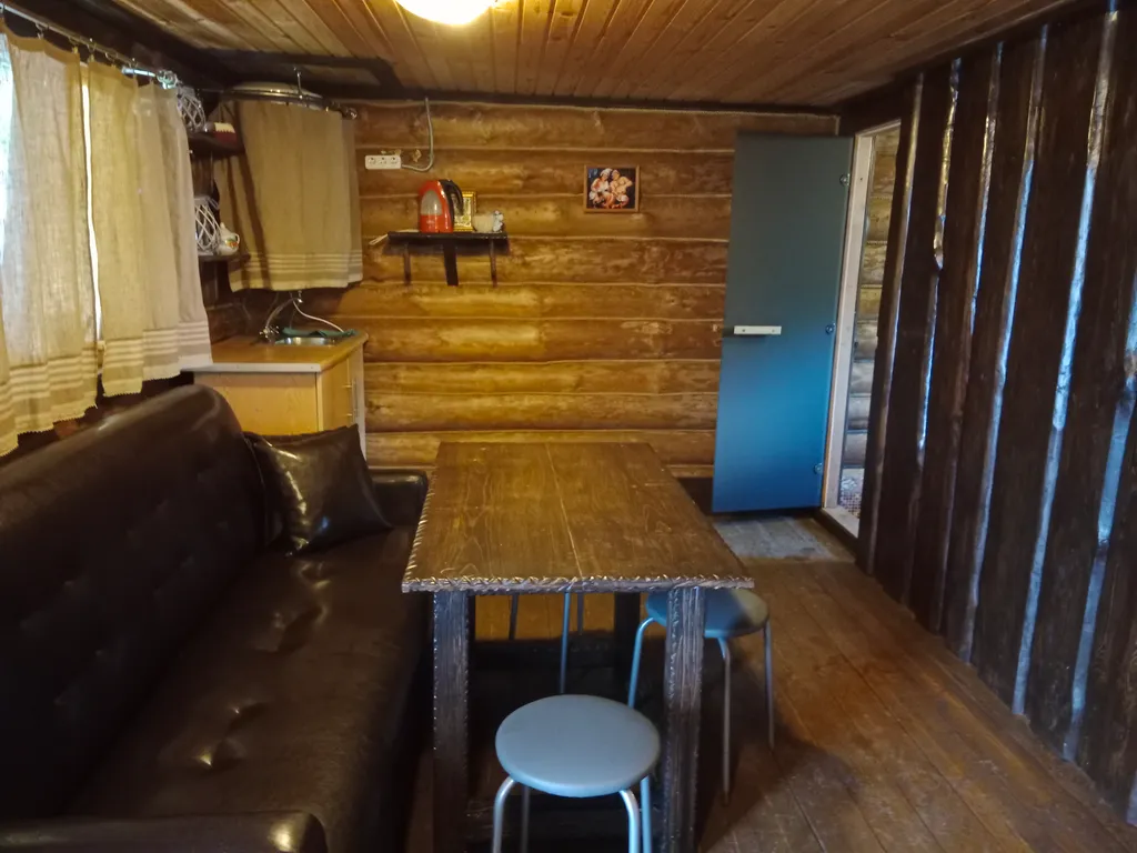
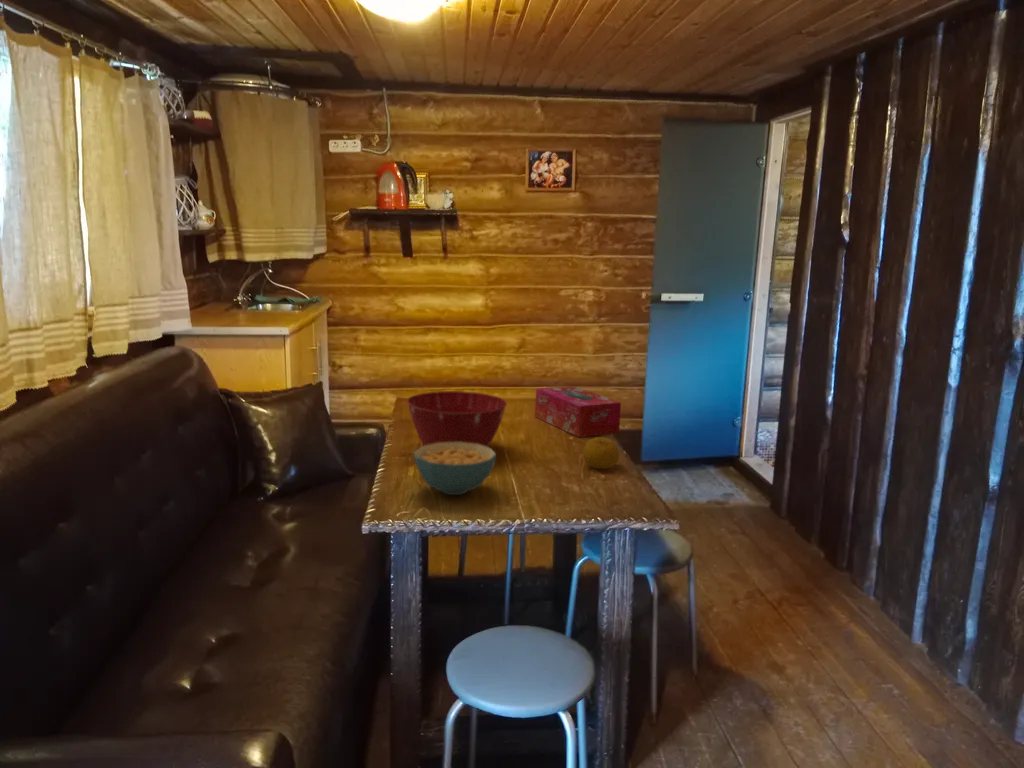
+ mixing bowl [406,390,508,447]
+ fruit [582,436,620,470]
+ cereal bowl [413,442,497,496]
+ tissue box [534,385,622,438]
